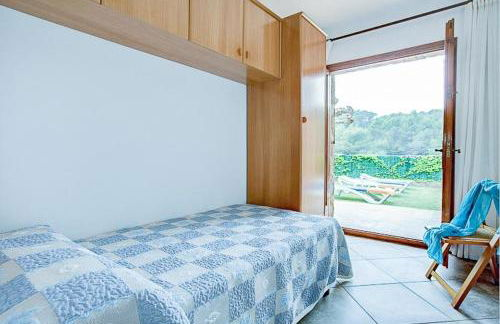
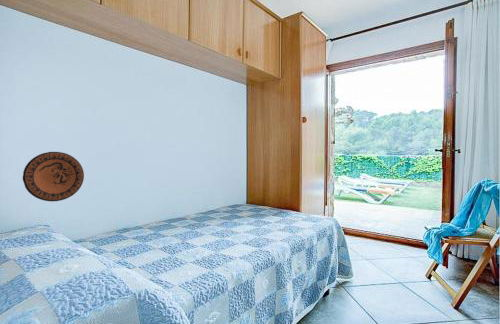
+ decorative plate [22,151,85,202]
